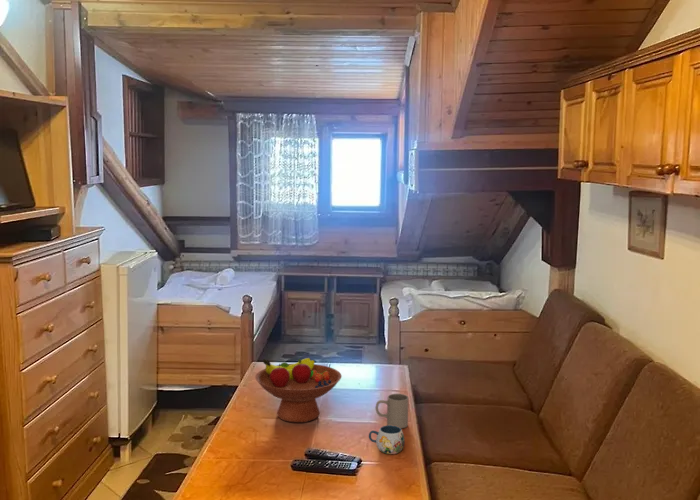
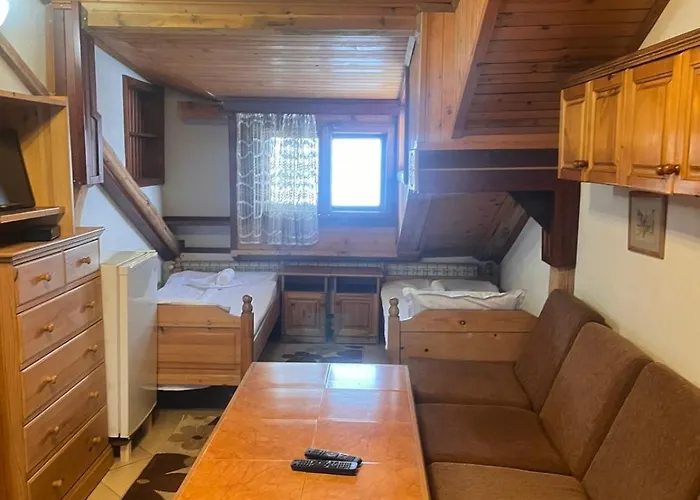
- mug [368,425,406,455]
- fruit bowl [254,357,343,424]
- mug [374,393,410,429]
